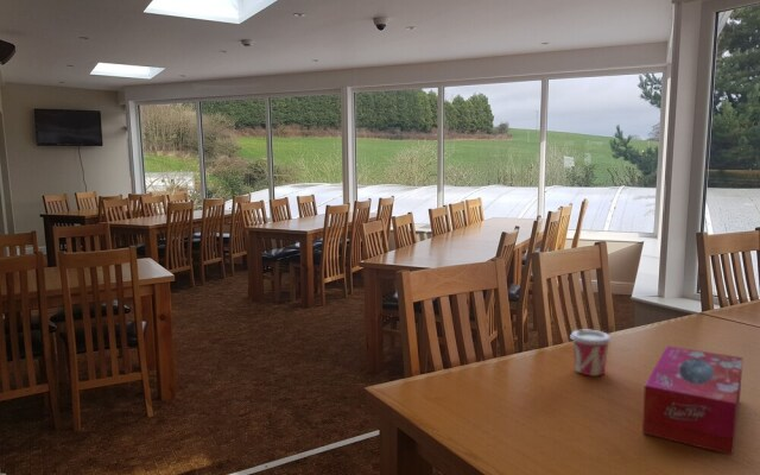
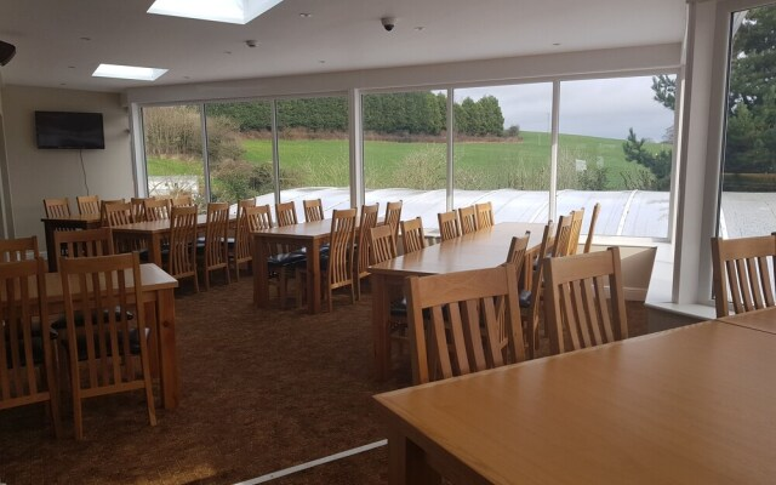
- tissue box [641,344,743,456]
- cup [569,329,613,376]
